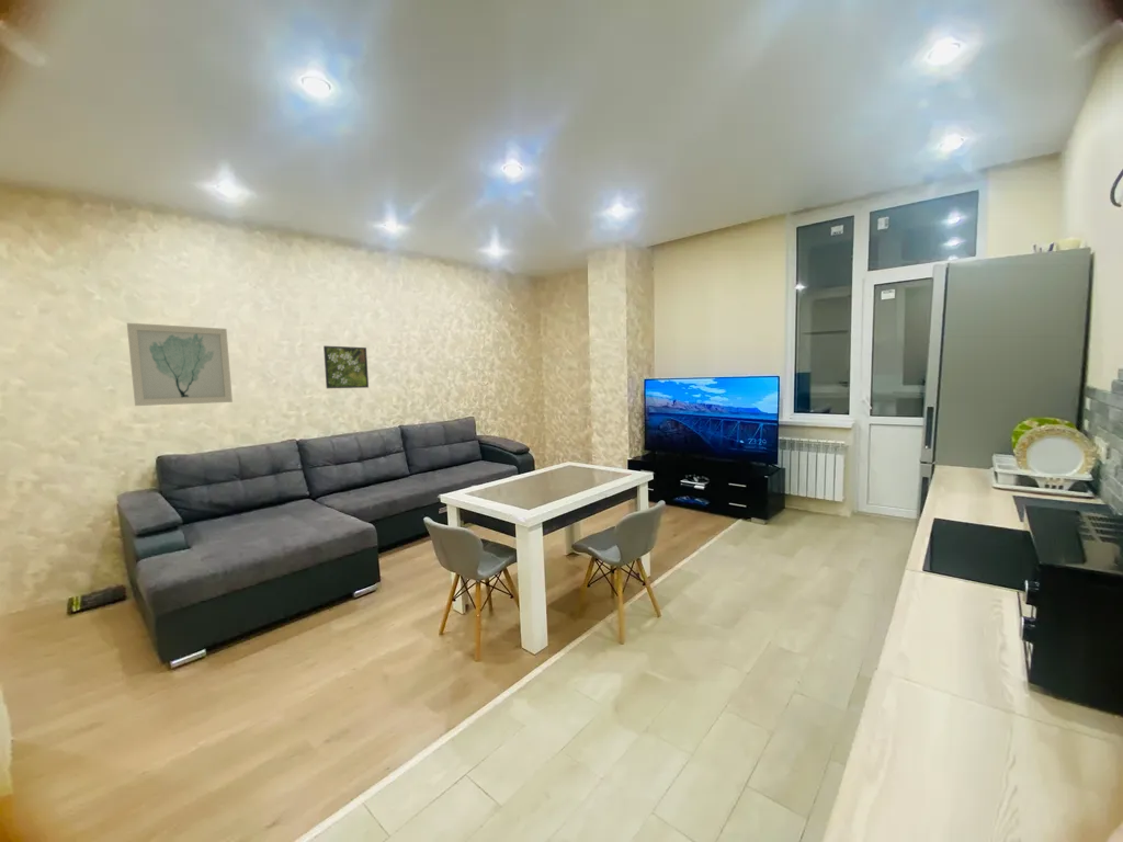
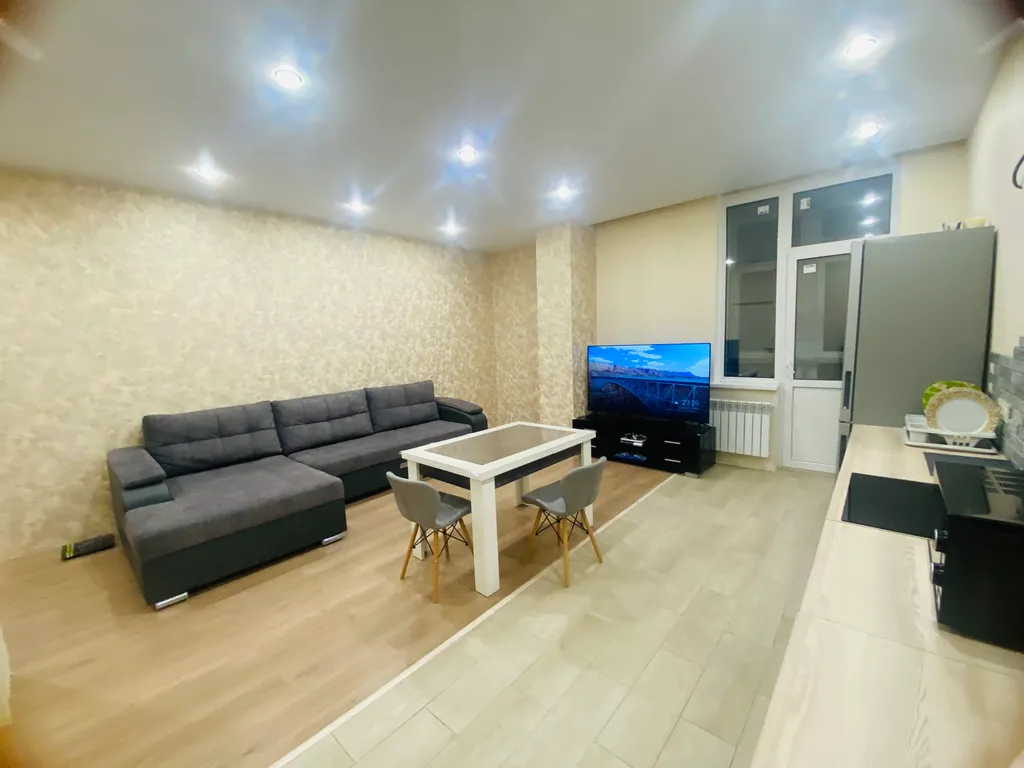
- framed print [322,345,370,389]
- wall art [126,322,234,407]
